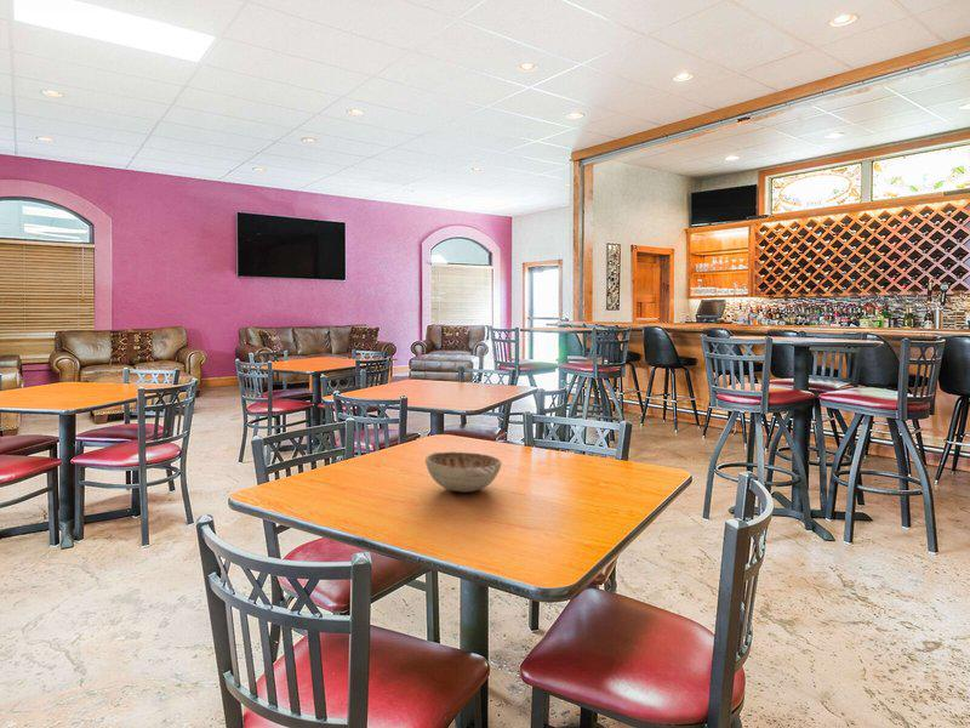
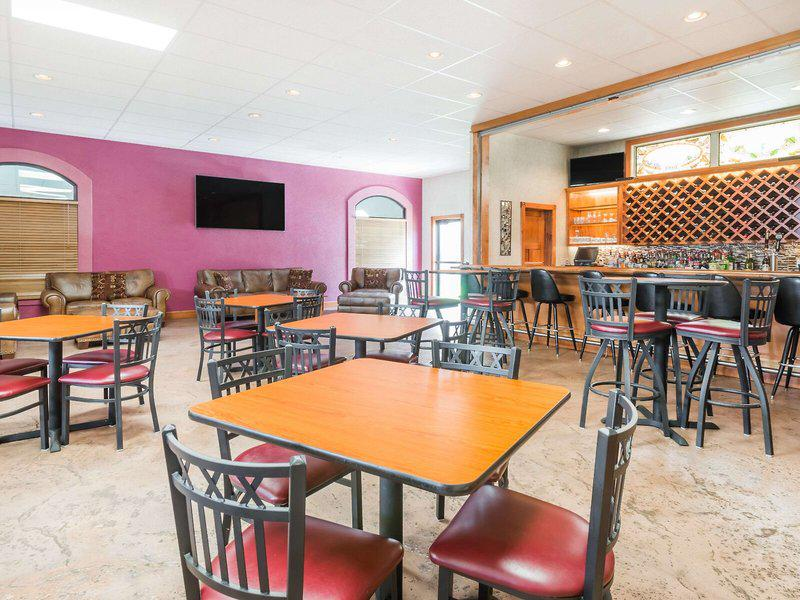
- decorative bowl [424,450,503,494]
